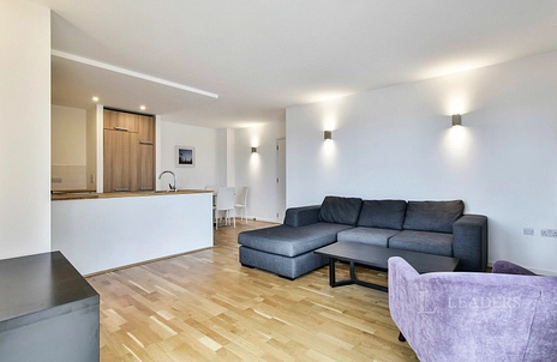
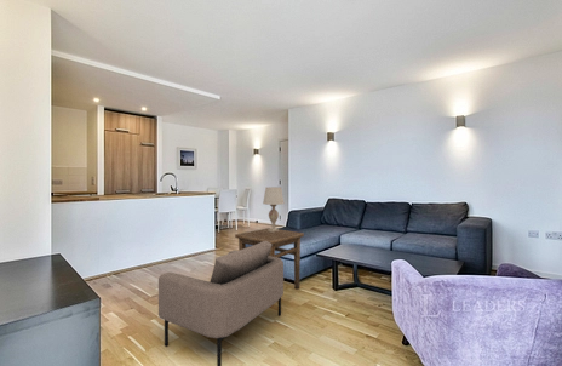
+ armchair [157,241,285,366]
+ side table [234,227,305,291]
+ table lamp [262,185,285,233]
